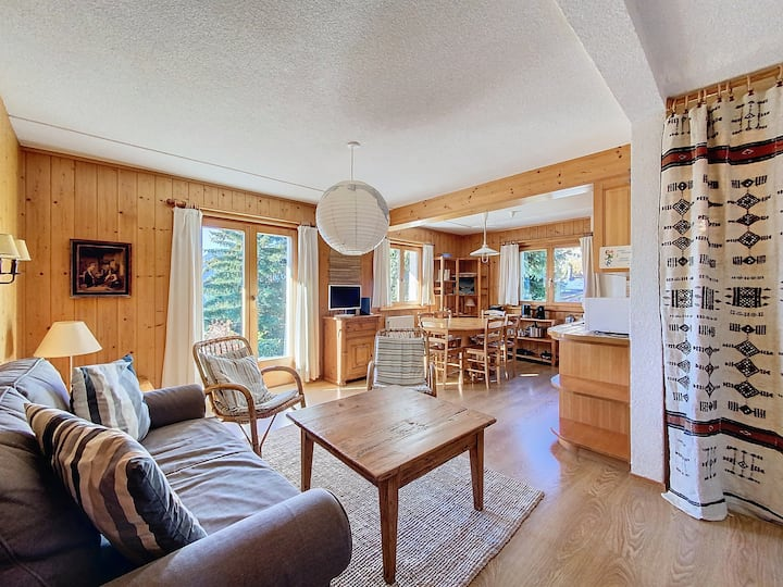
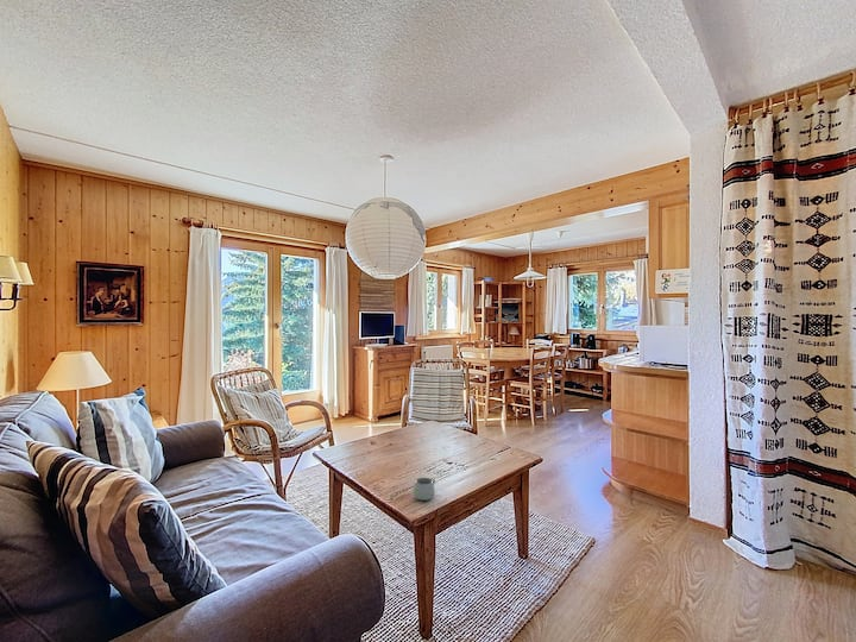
+ mug [413,477,436,502]
